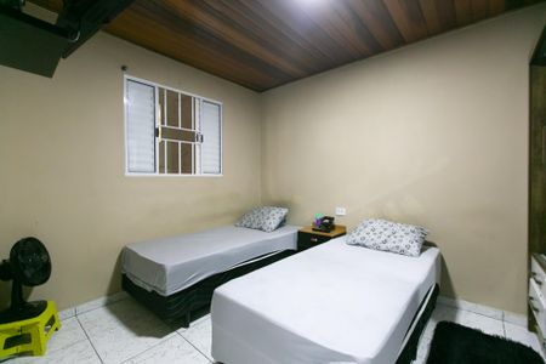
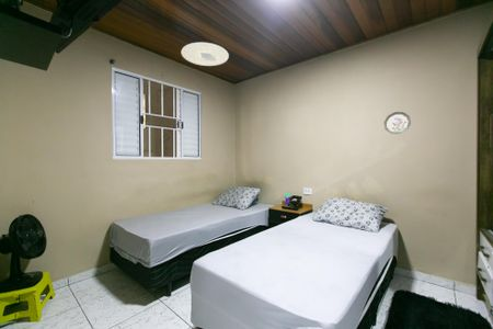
+ ceiling light [181,42,230,67]
+ decorative plate [383,111,412,135]
